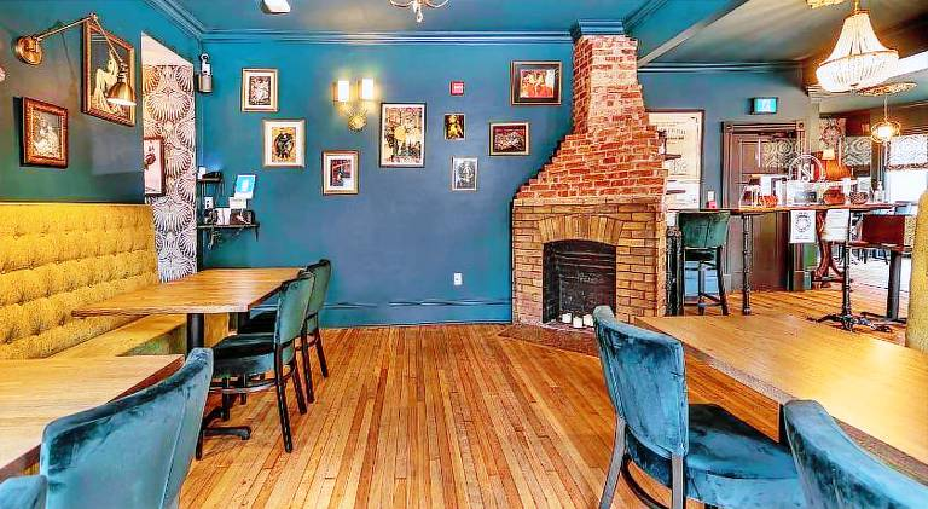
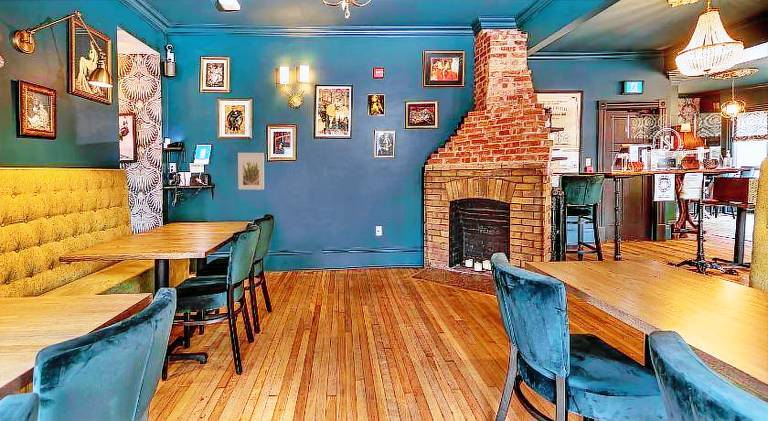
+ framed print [237,152,265,191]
